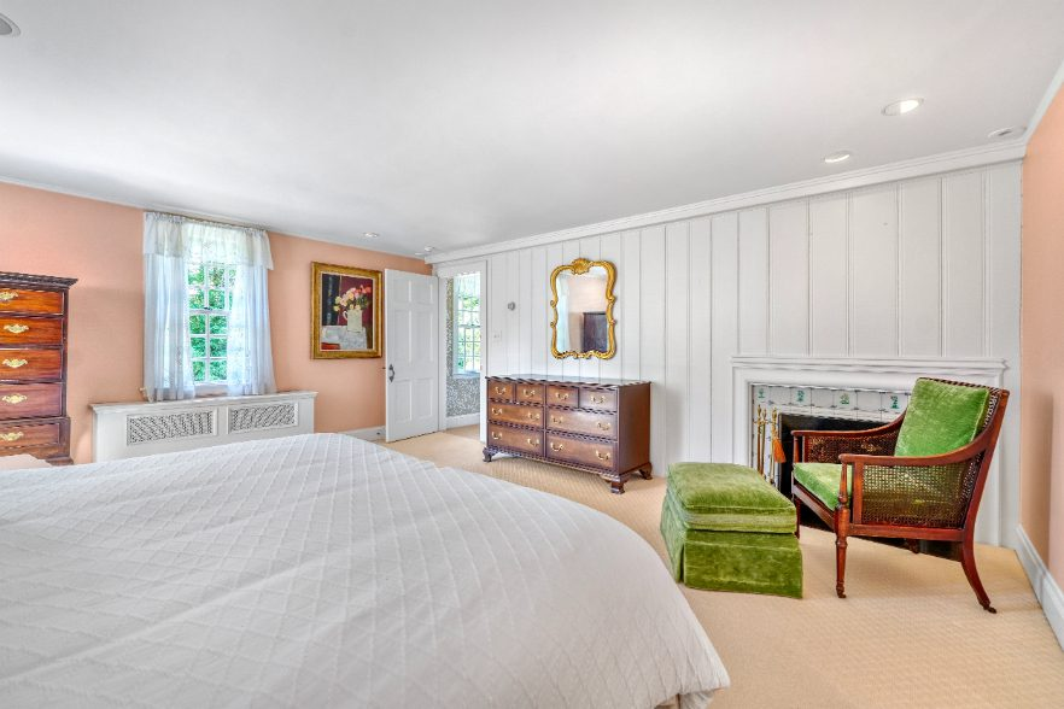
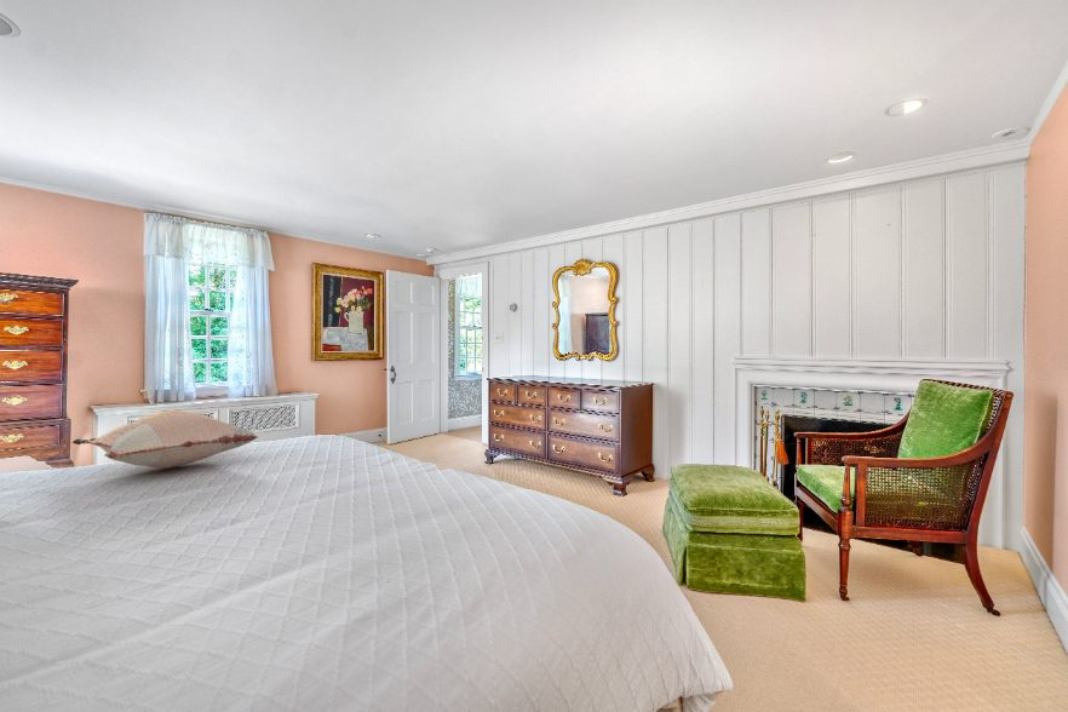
+ decorative pillow [71,409,259,470]
